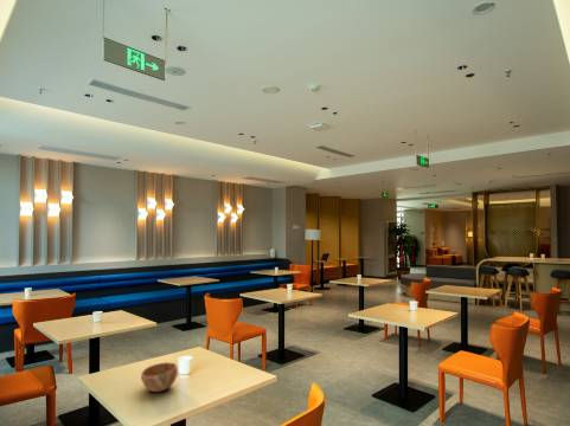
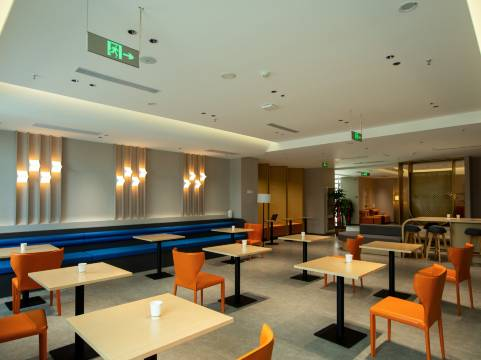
- bowl [140,361,179,393]
